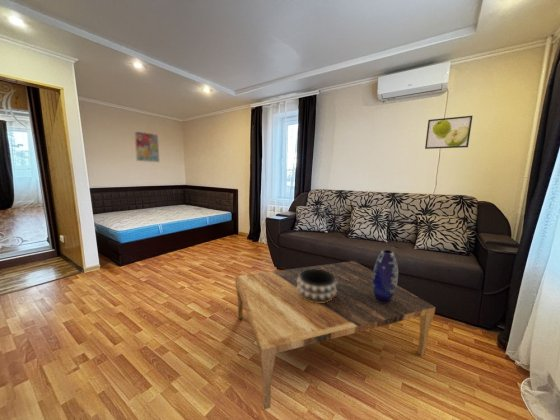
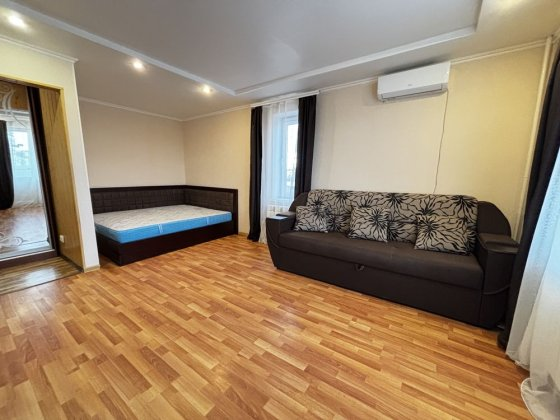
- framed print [424,115,474,150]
- vase [372,249,399,303]
- coffee table [234,260,436,411]
- decorative bowl [297,269,337,303]
- wall art [133,130,161,163]
